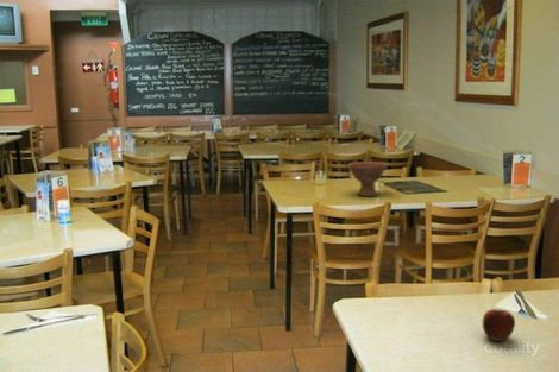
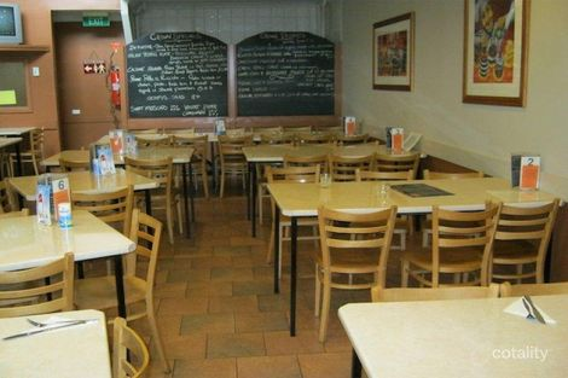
- bowl [346,160,389,197]
- apple [481,308,516,342]
